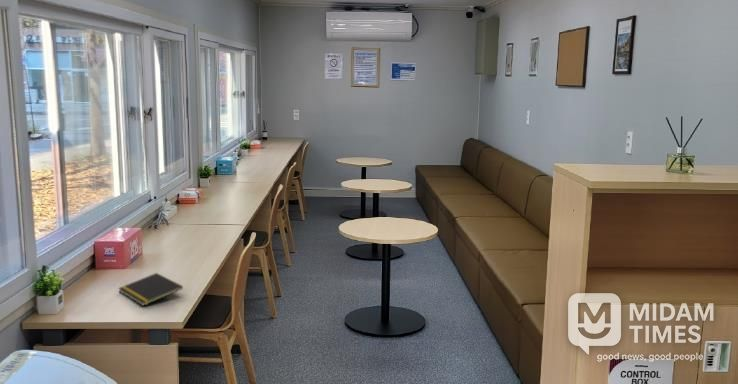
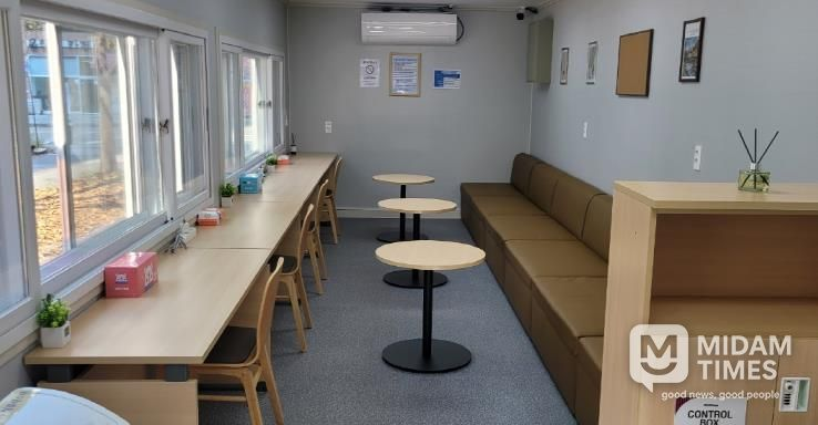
- notepad [117,272,184,307]
